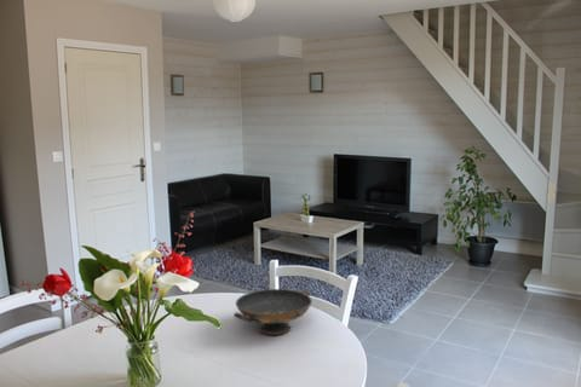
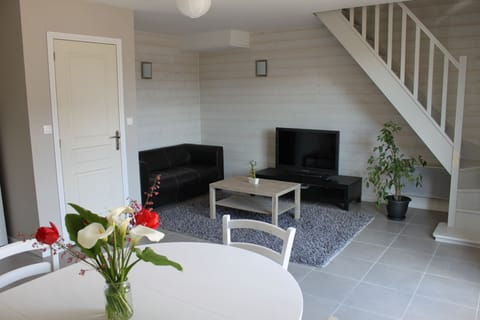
- decorative bowl [234,288,313,336]
